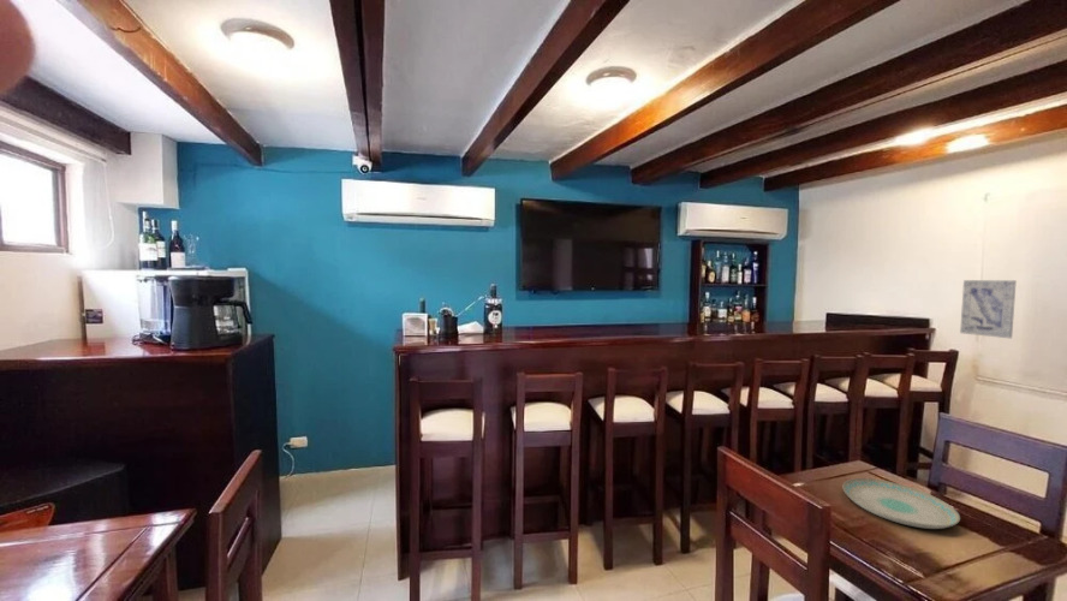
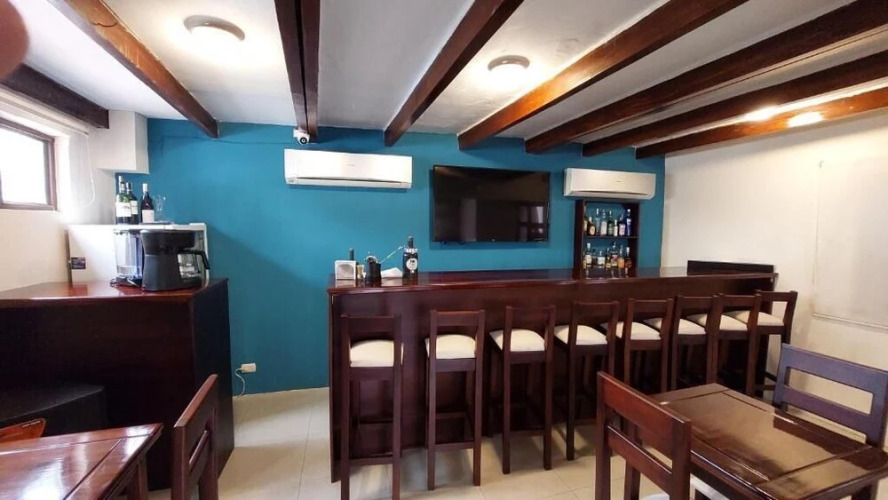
- plate [841,477,961,530]
- wall art [959,279,1018,339]
